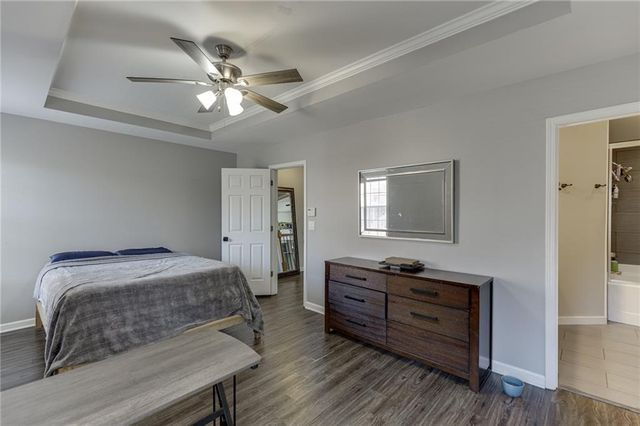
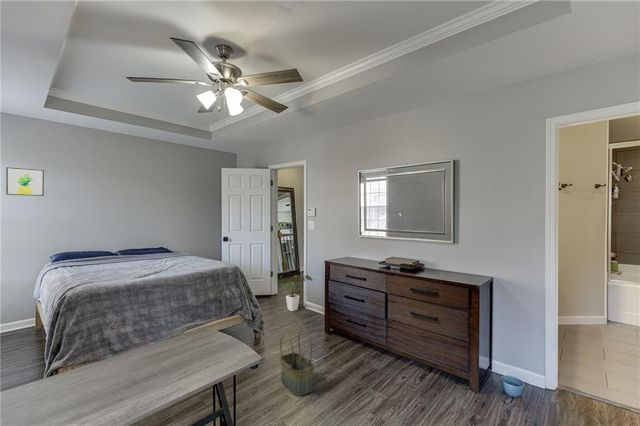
+ wall art [5,166,45,197]
+ house plant [277,274,313,312]
+ basket [279,329,315,397]
